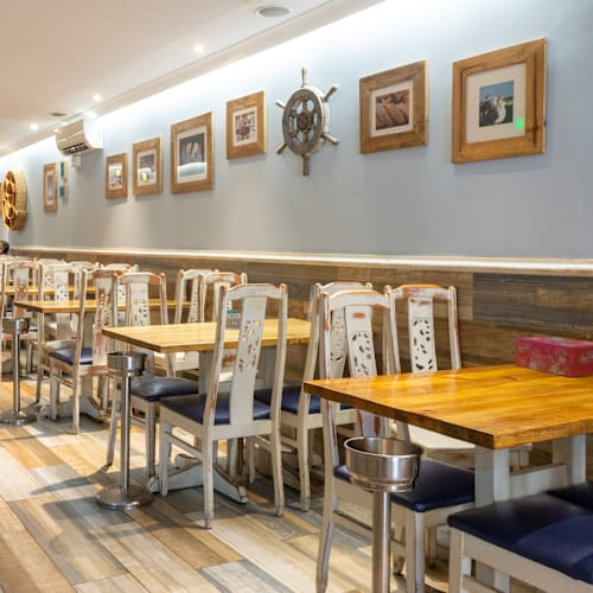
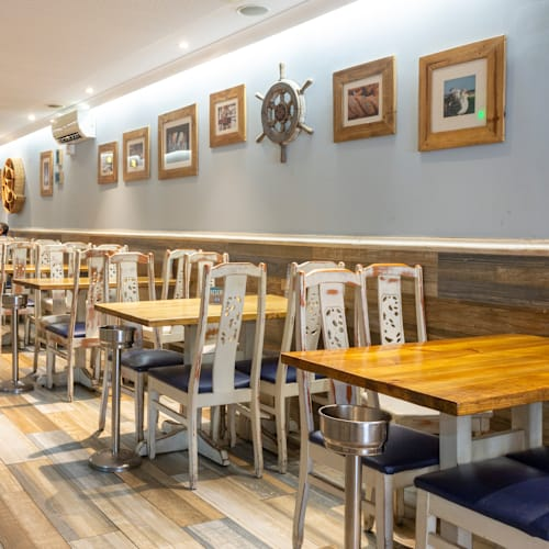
- tissue box [514,336,593,378]
